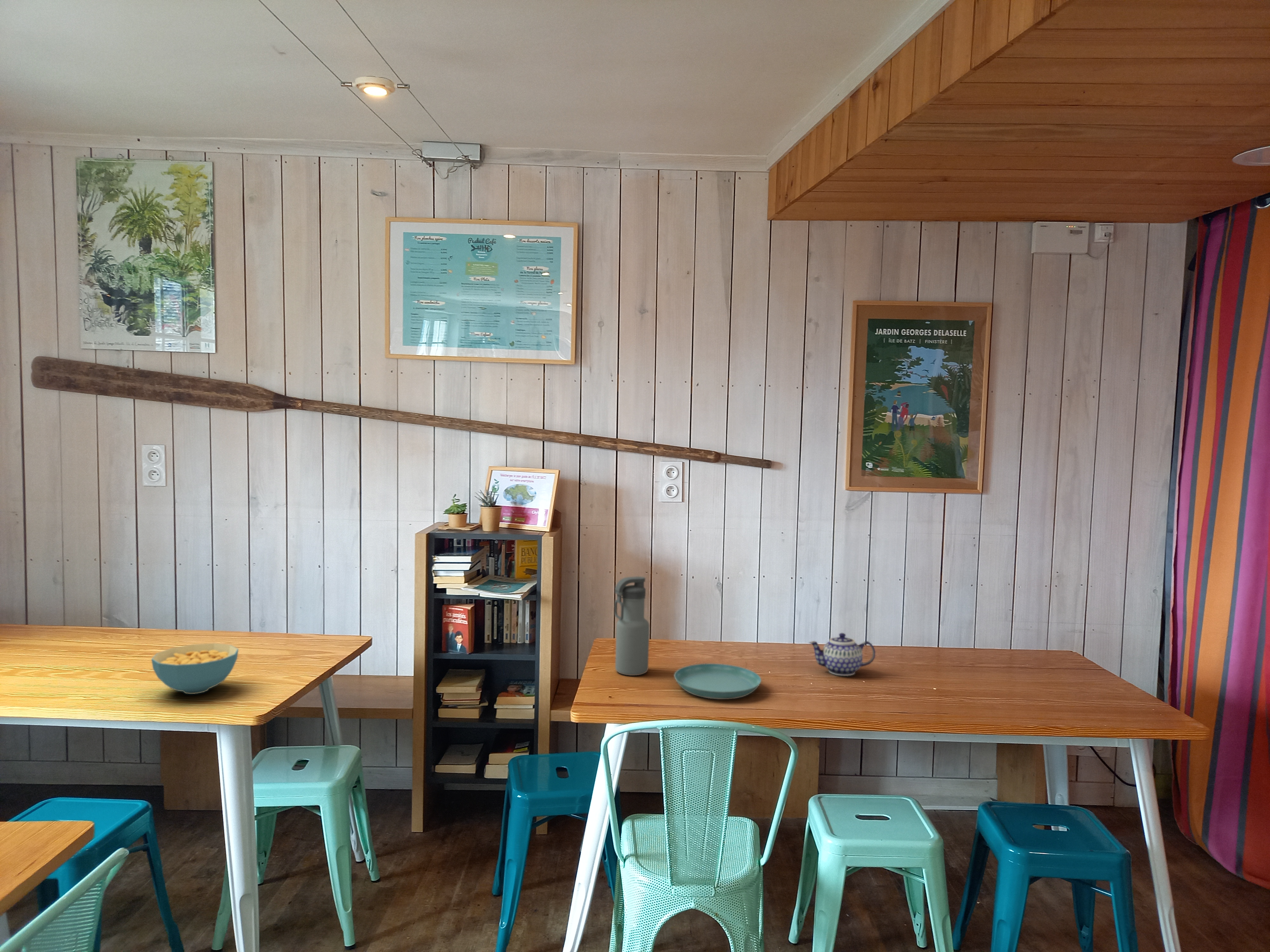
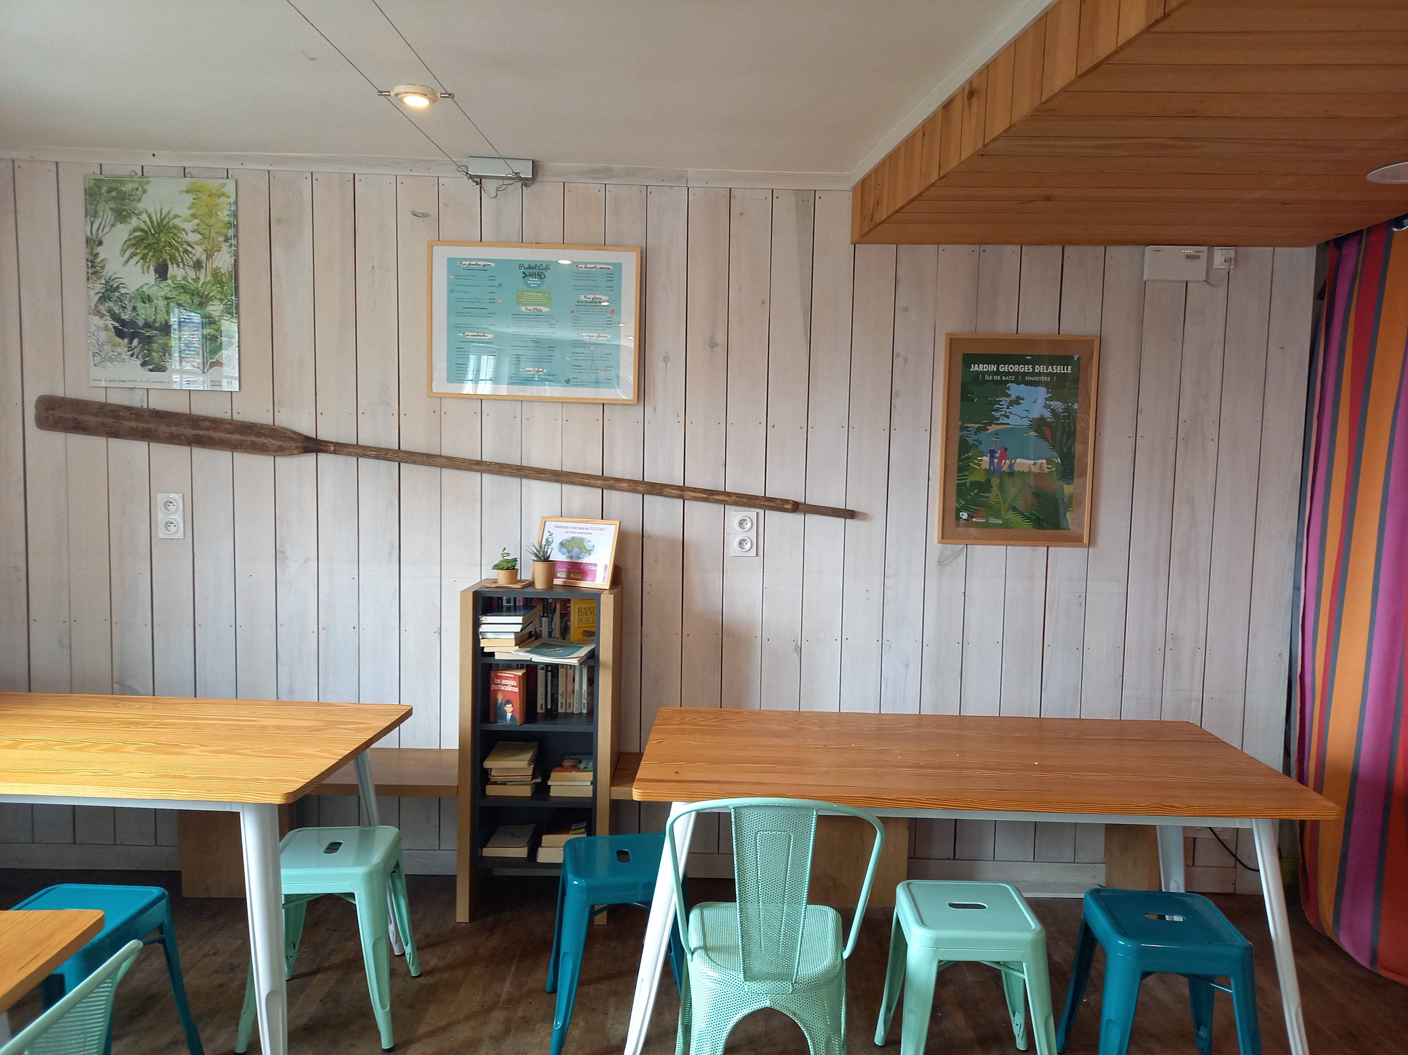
- teapot [808,633,876,676]
- water bottle [614,576,650,676]
- cereal bowl [151,643,239,694]
- saucer [674,663,762,700]
